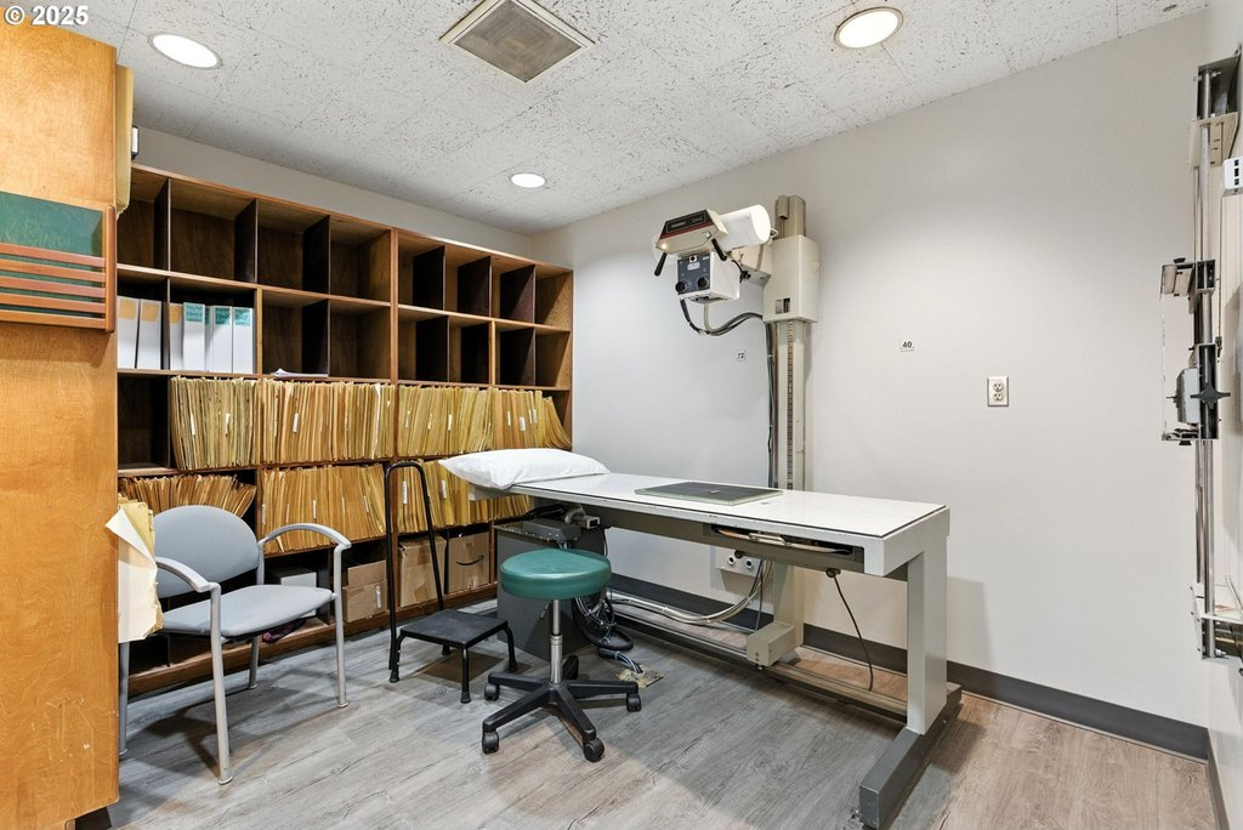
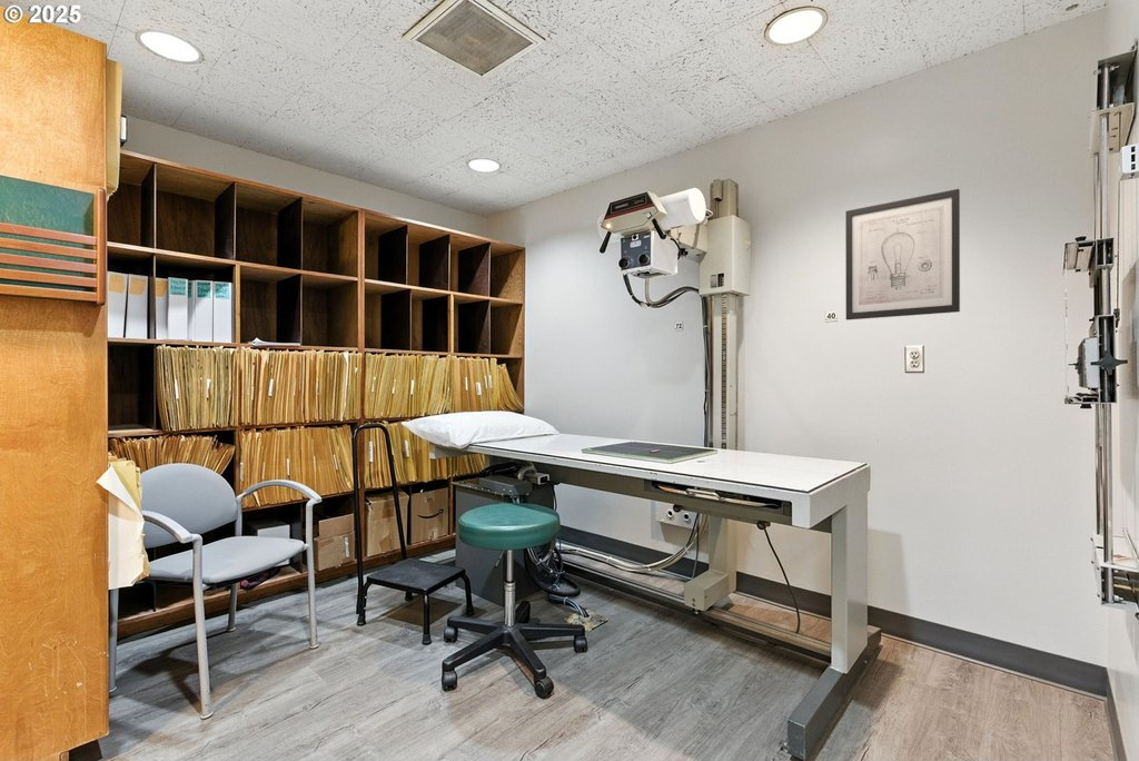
+ wall art [844,188,961,320]
